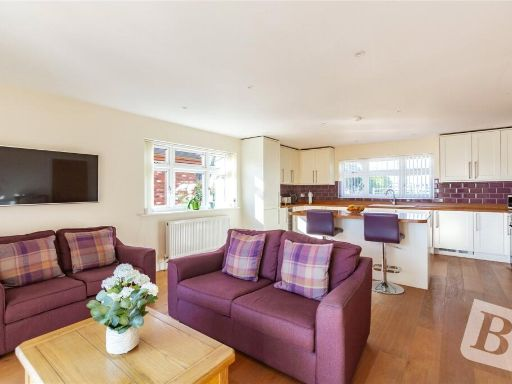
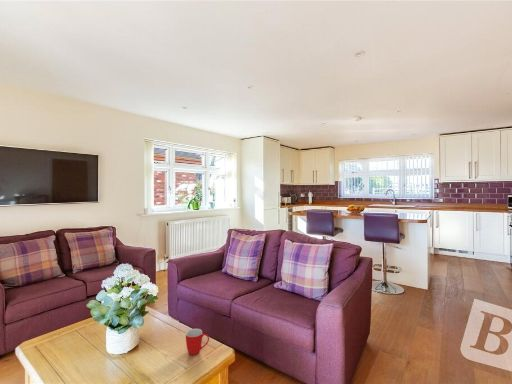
+ mug [185,328,210,356]
